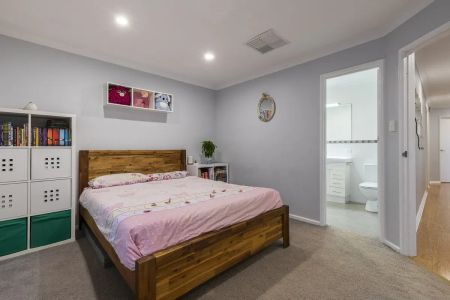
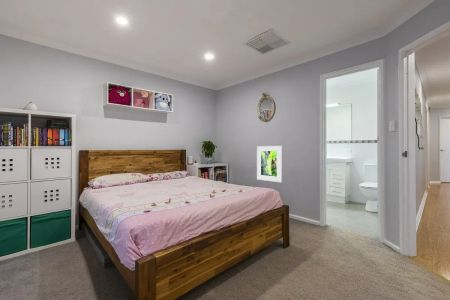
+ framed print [256,145,283,183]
